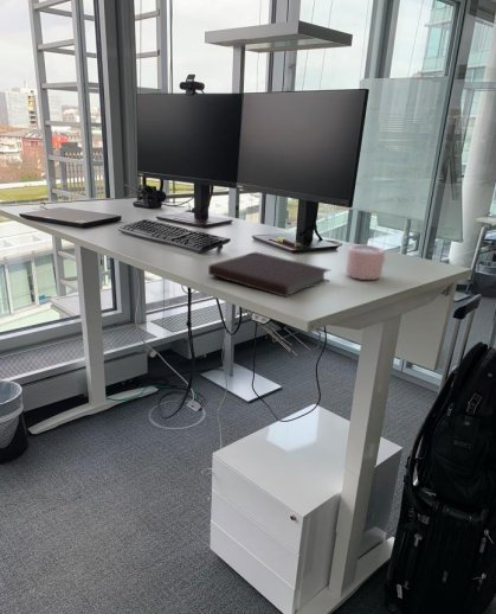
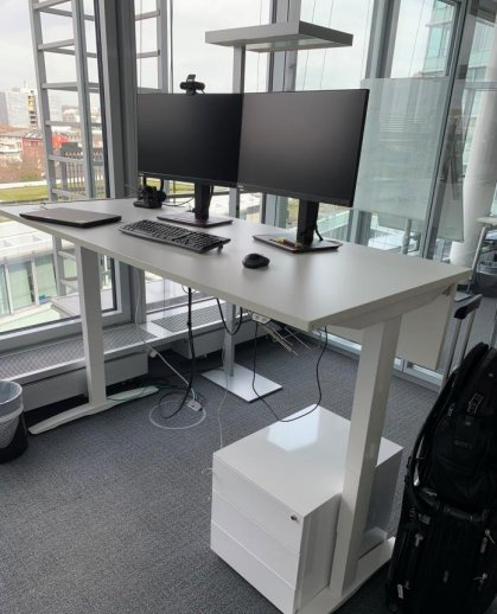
- notebook [207,251,331,299]
- mug [346,244,386,281]
